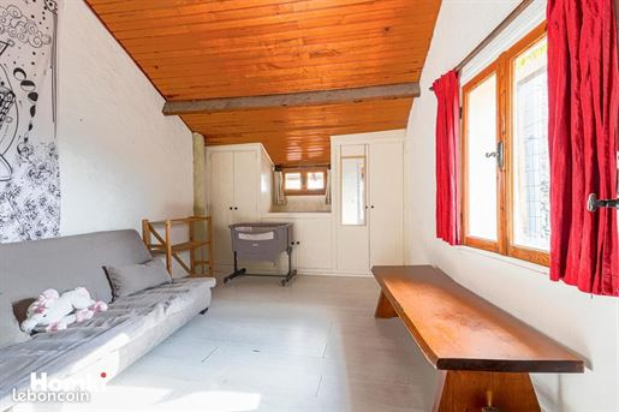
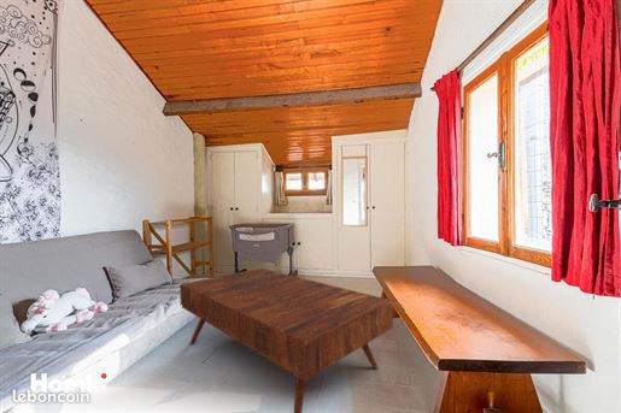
+ coffee table [178,267,394,413]
